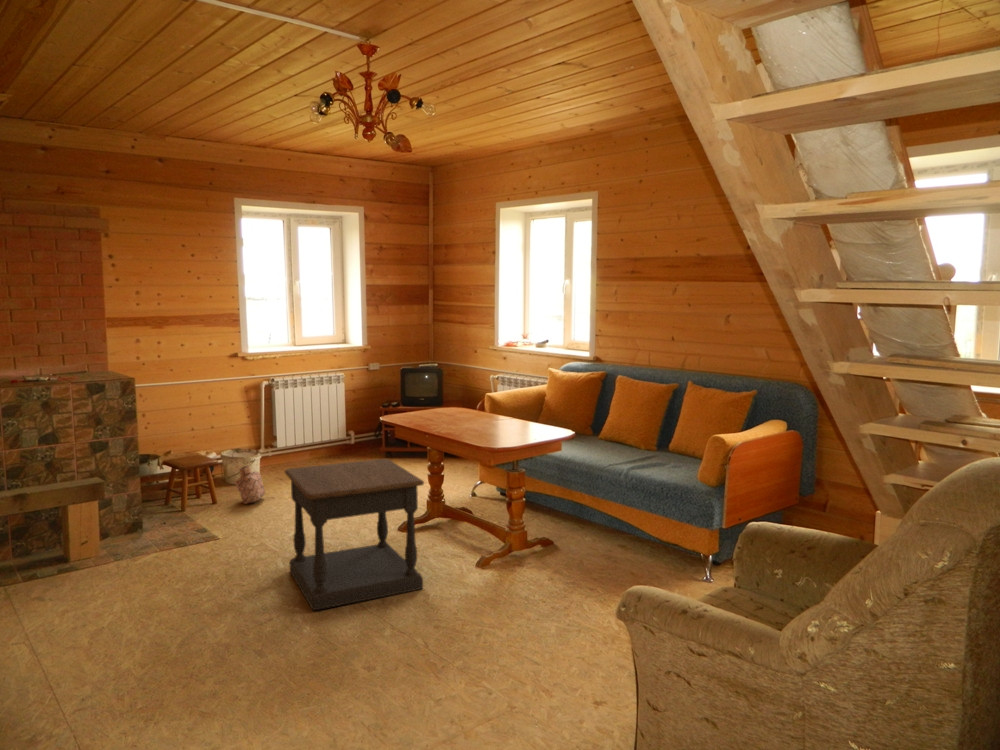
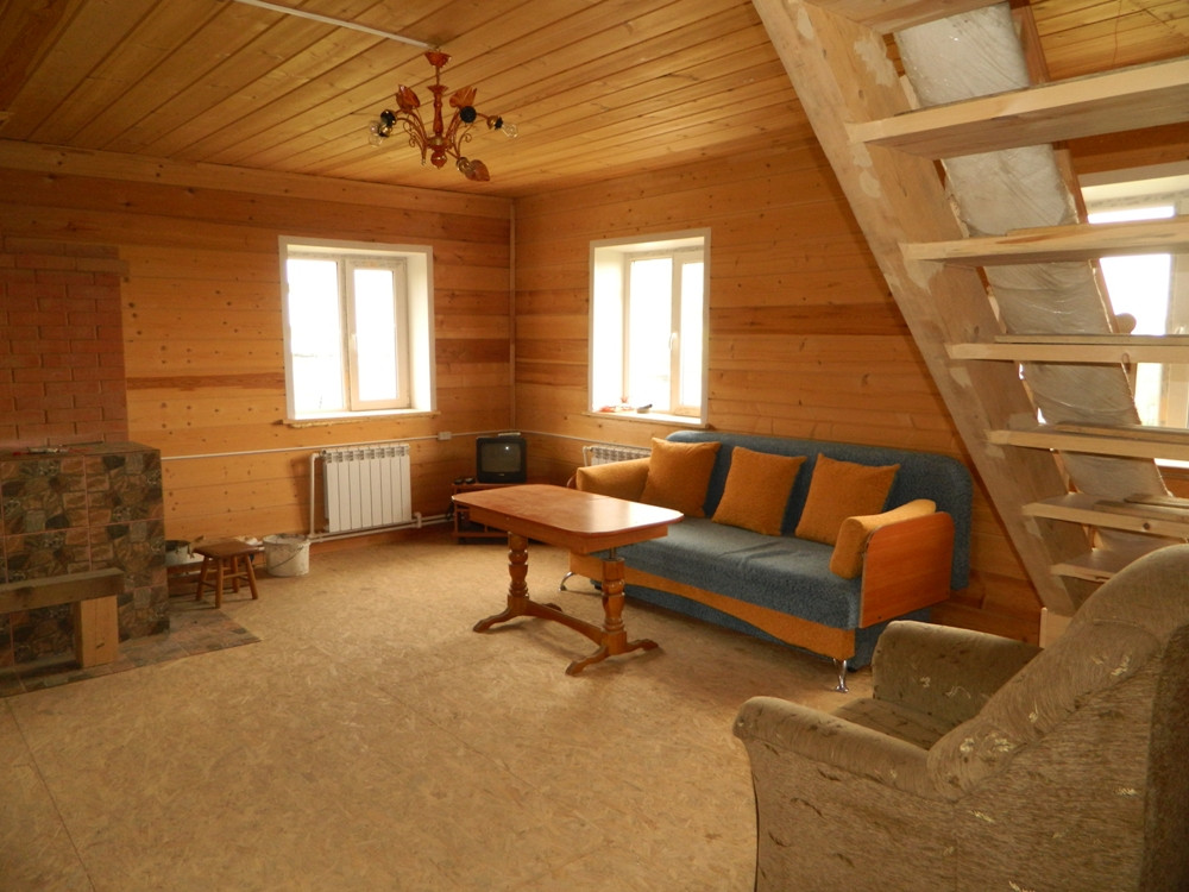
- basket [234,465,266,505]
- side table [283,458,425,611]
